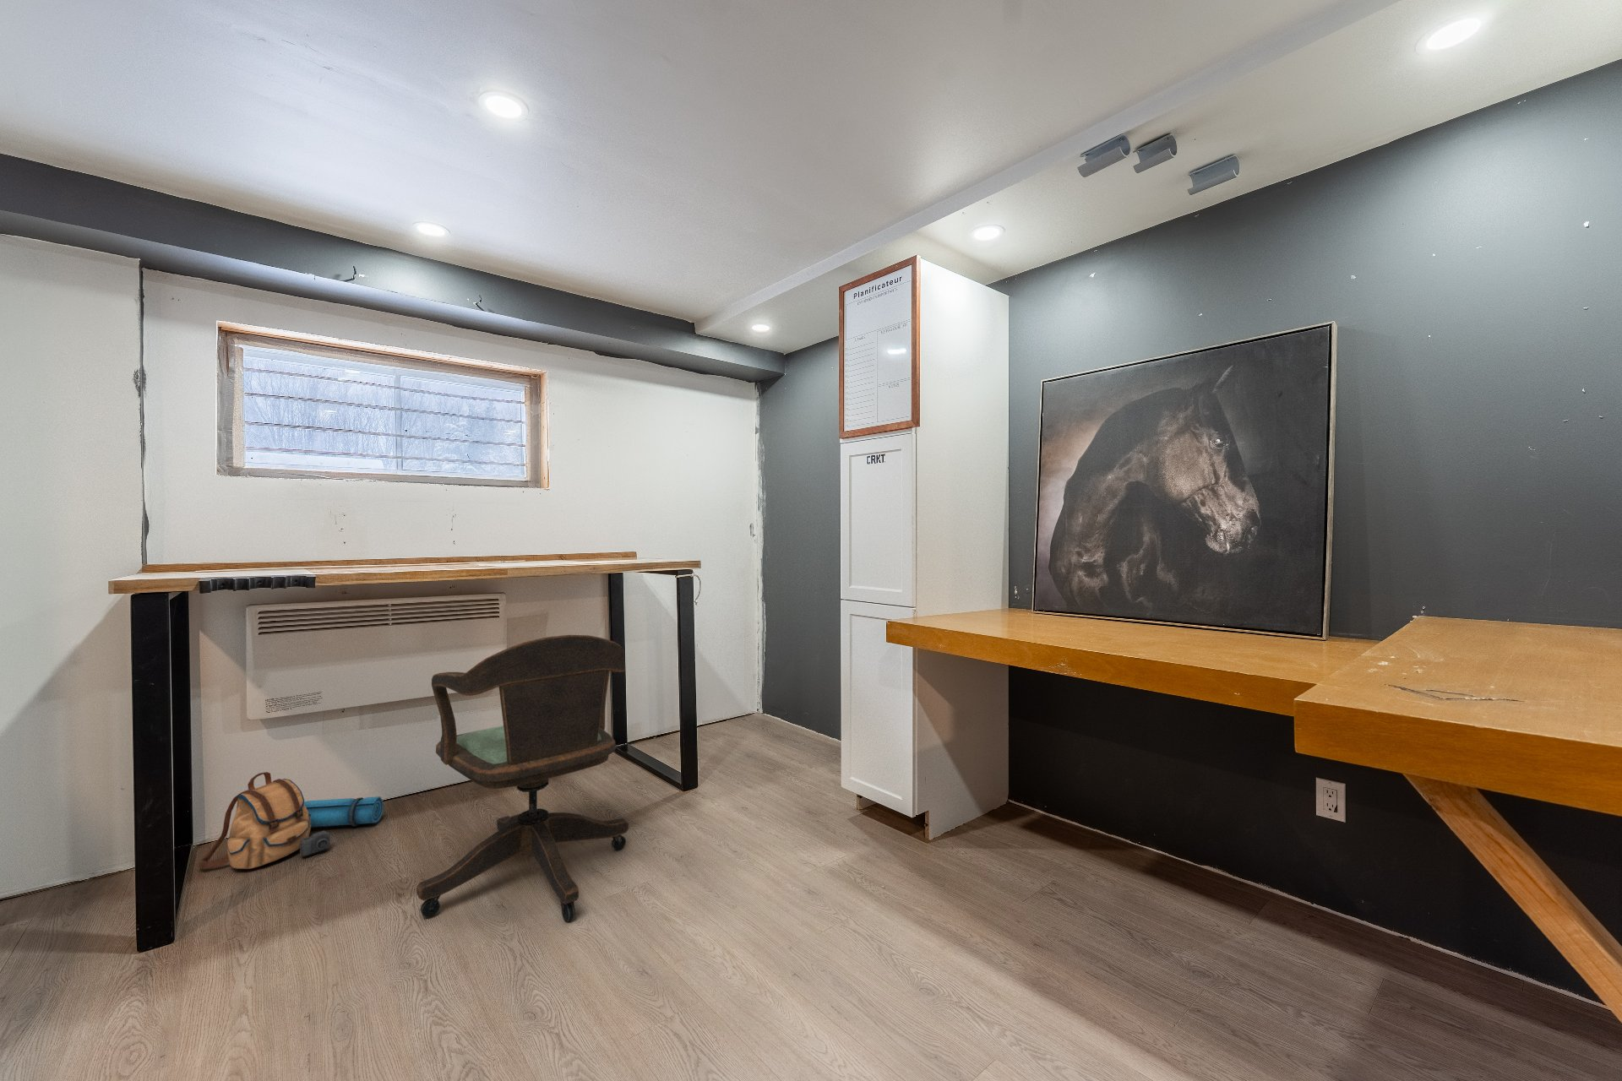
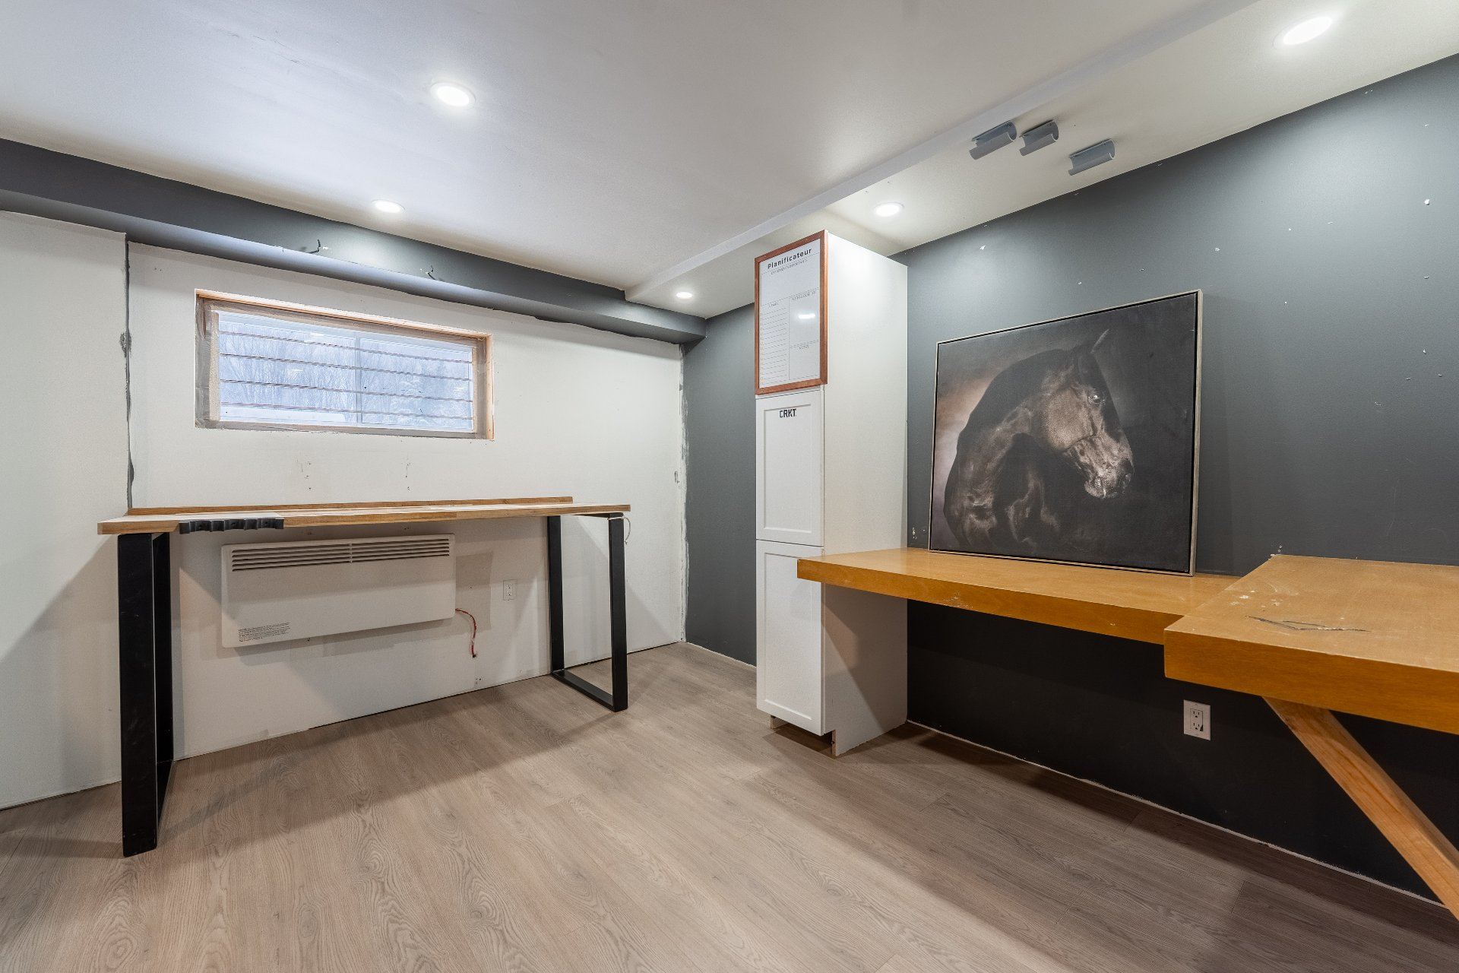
- office chair [415,635,629,922]
- backpack [197,771,384,870]
